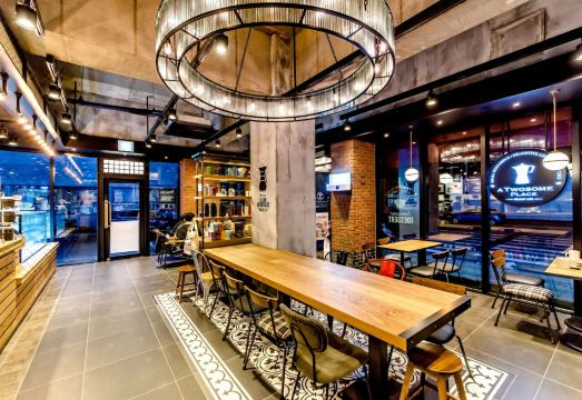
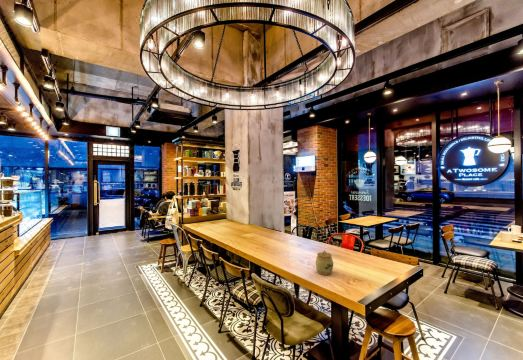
+ jar [315,250,334,276]
